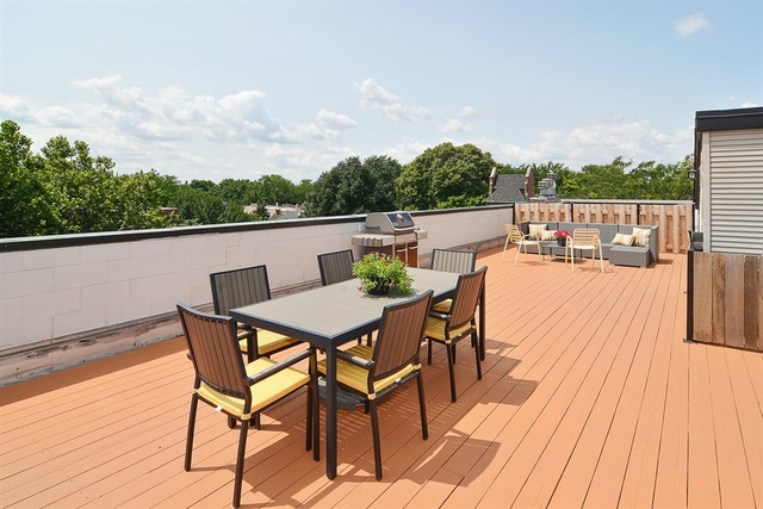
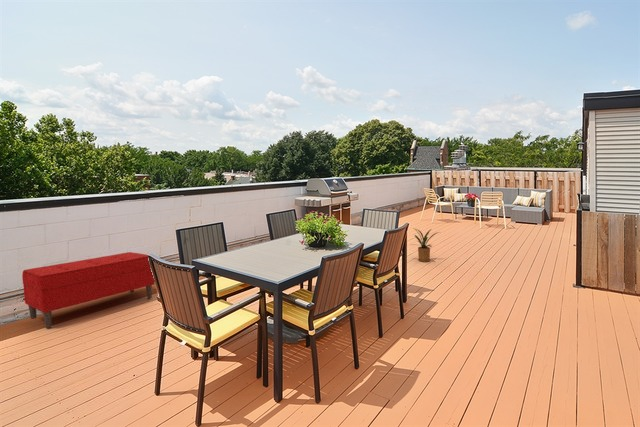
+ house plant [411,227,440,263]
+ bench [21,251,155,329]
